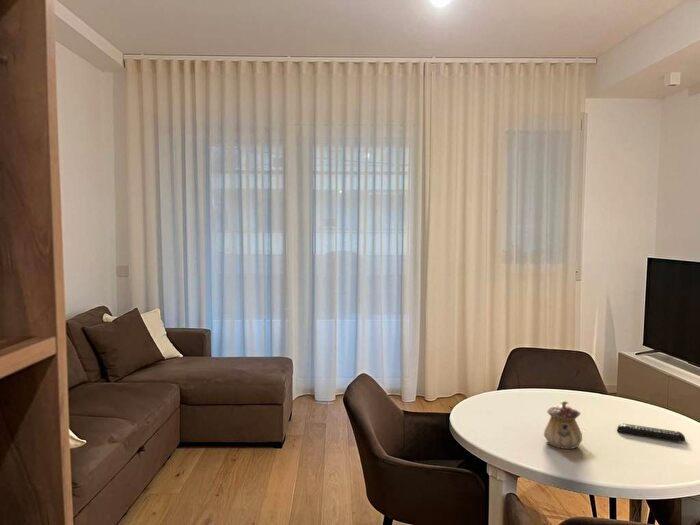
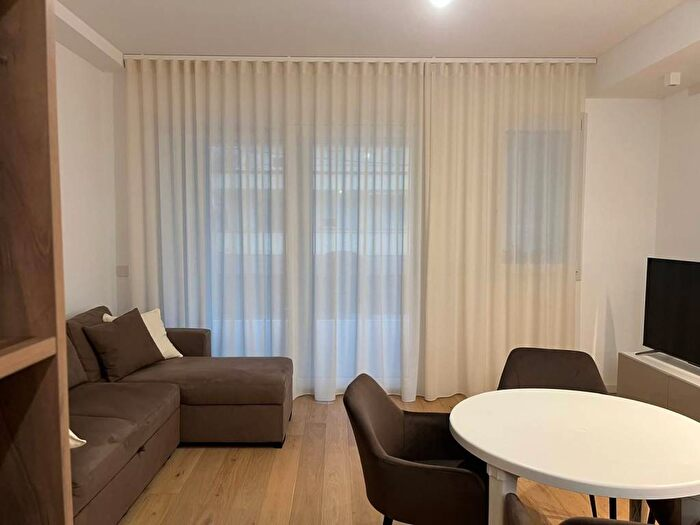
- remote control [616,422,687,443]
- teapot [543,400,583,450]
